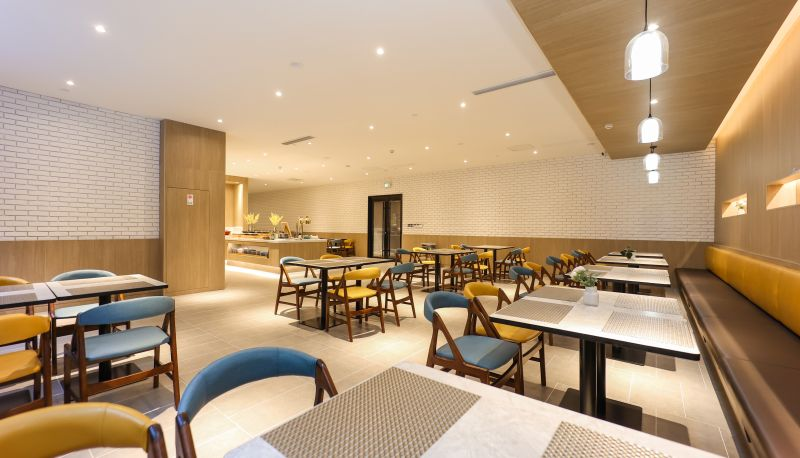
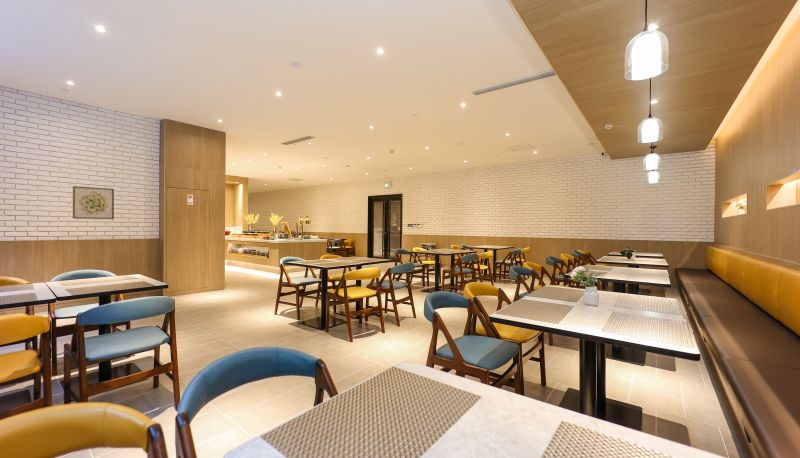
+ wall art [72,185,115,220]
